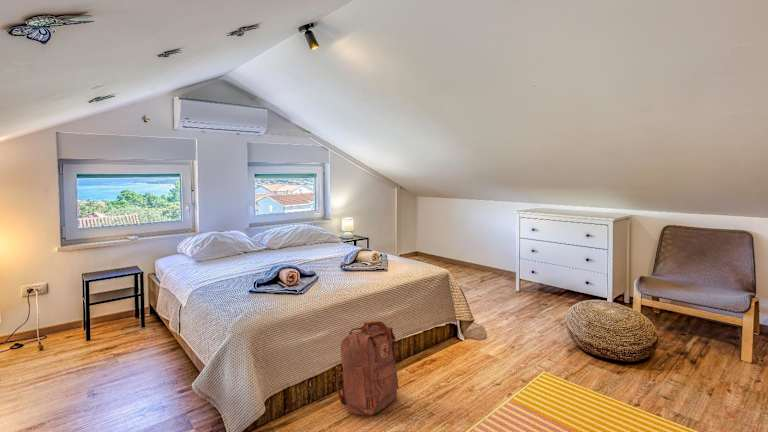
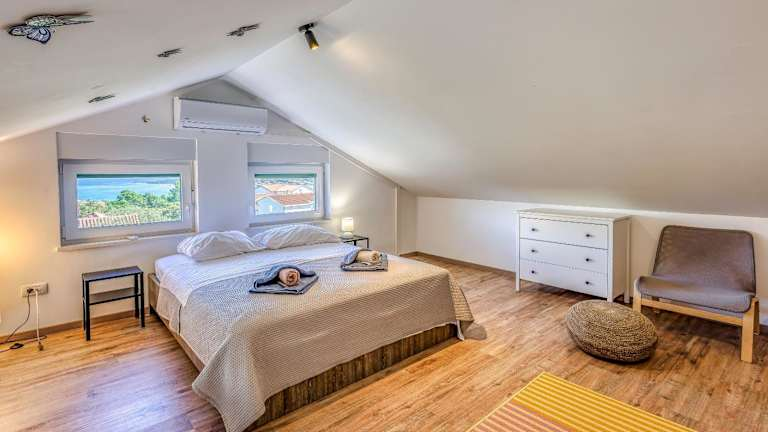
- backpack [336,321,400,416]
